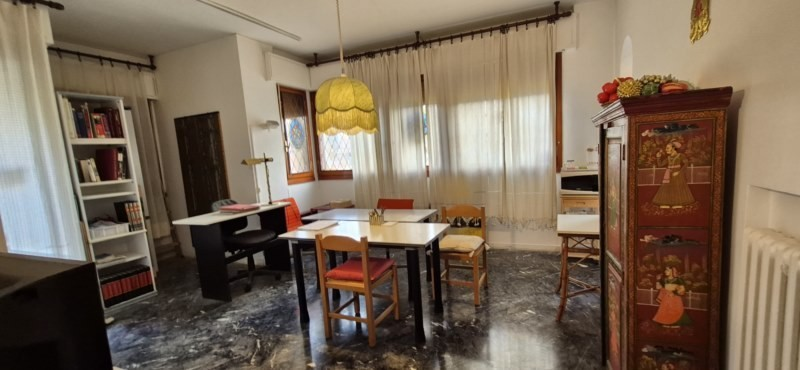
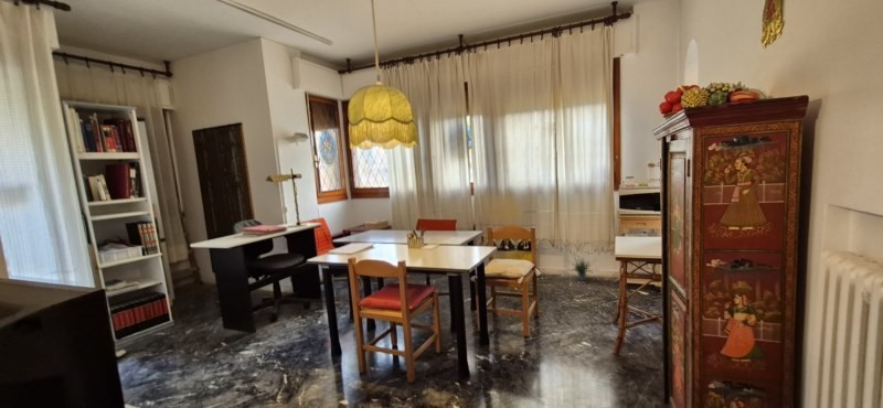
+ potted plant [564,253,599,282]
